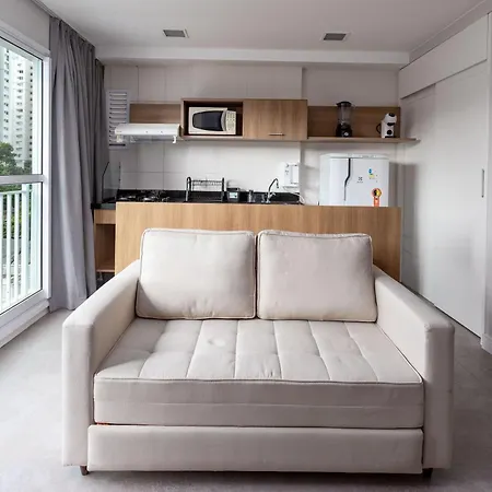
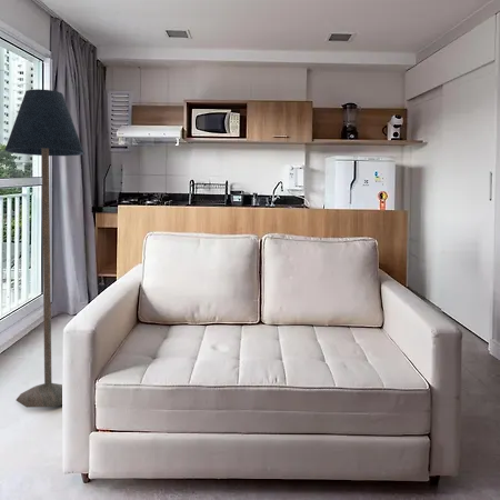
+ floor lamp [4,88,86,409]
